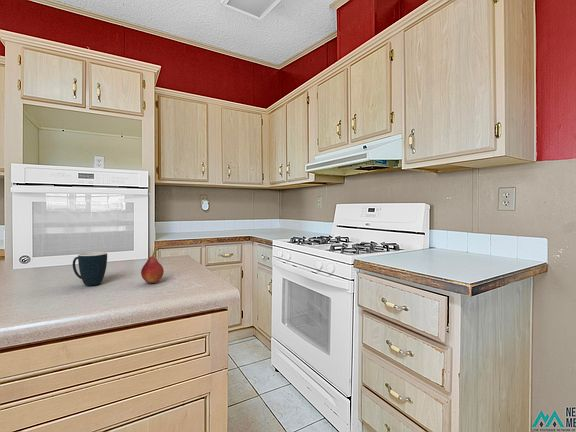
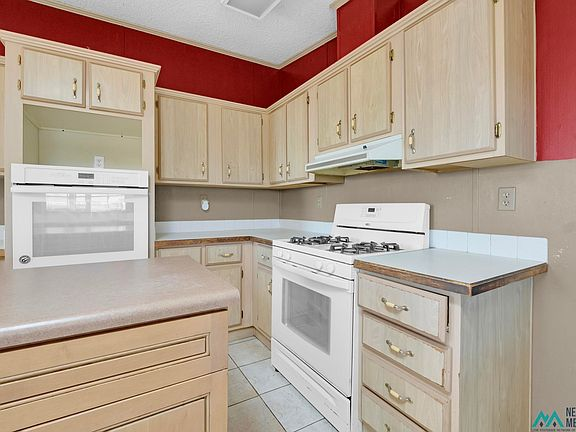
- fruit [140,246,165,284]
- mug [72,251,108,286]
